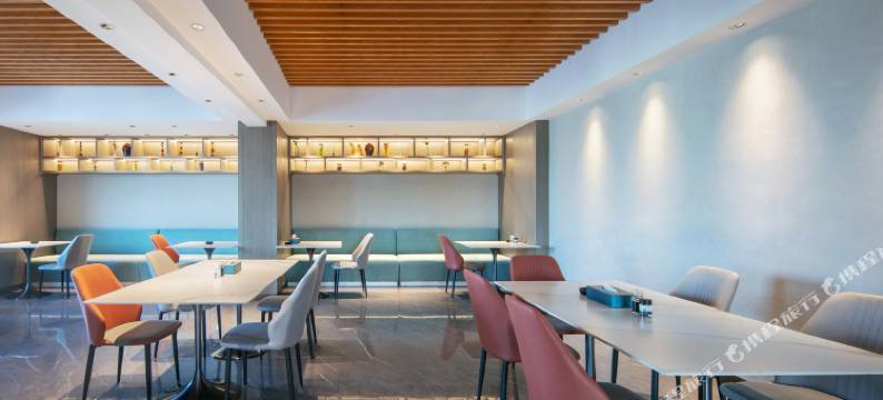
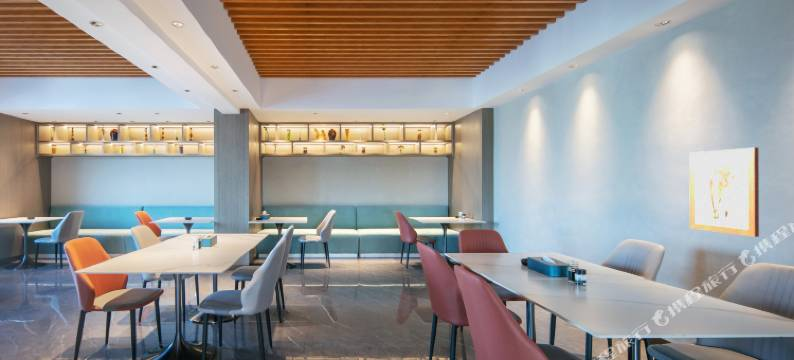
+ wall art [688,146,760,238]
